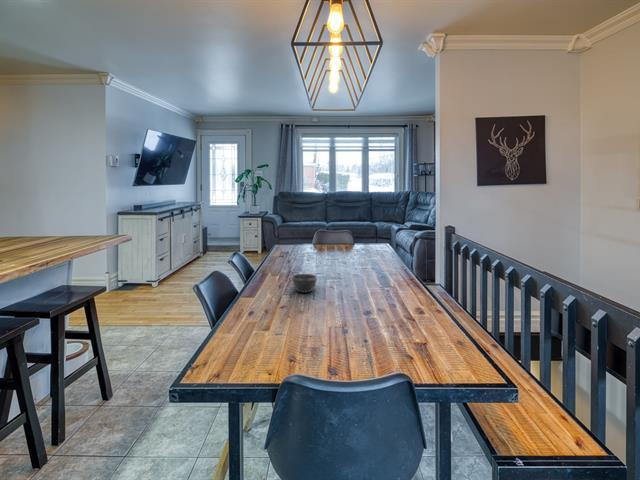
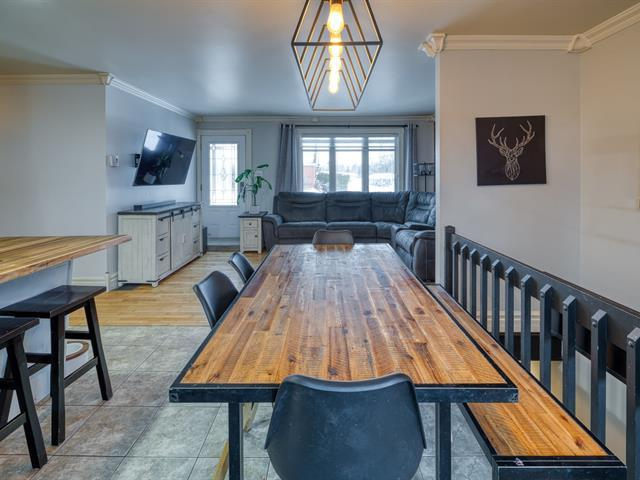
- bowl [290,273,319,294]
